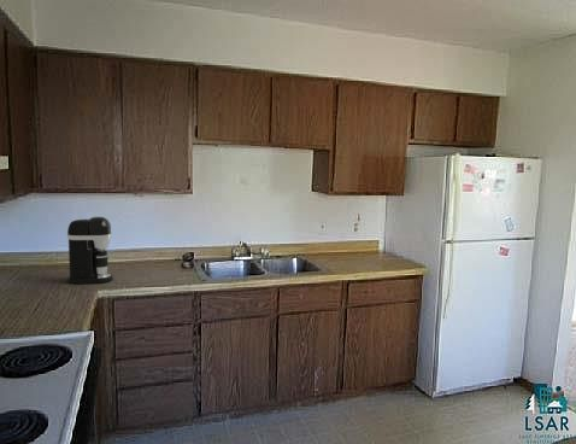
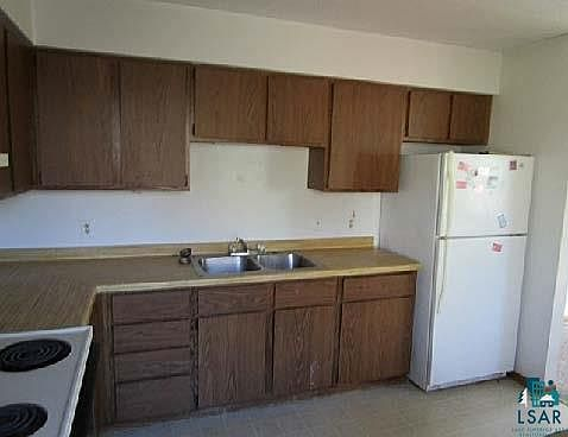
- coffee maker [66,216,114,285]
